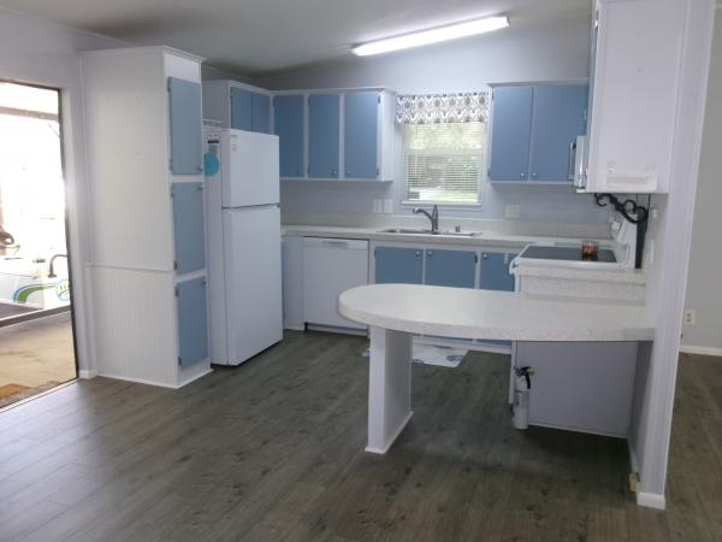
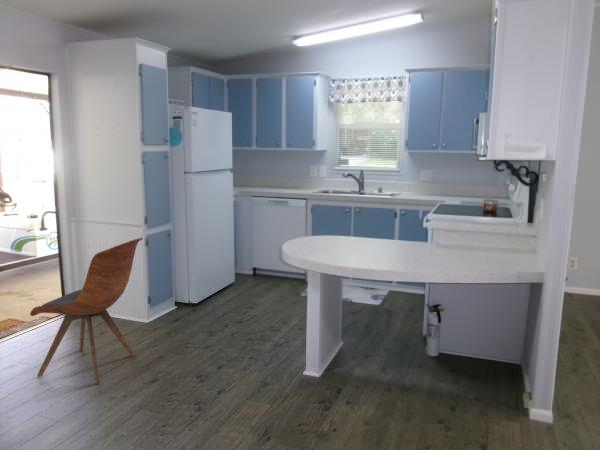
+ dining chair [29,237,144,385]
